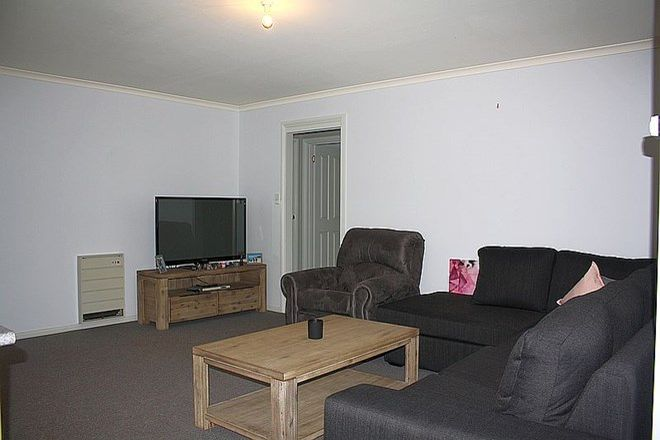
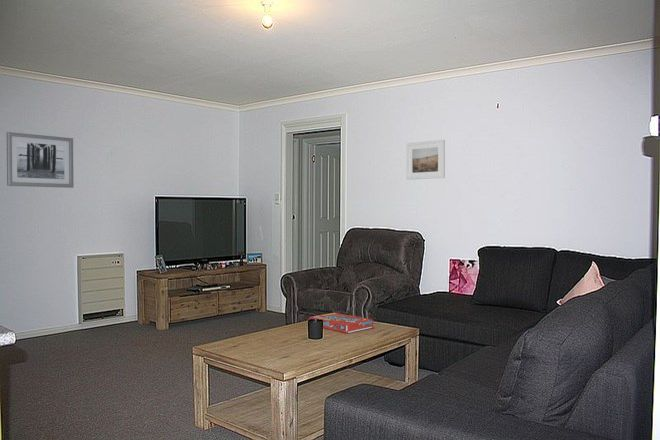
+ snack box [308,312,374,334]
+ wall art [6,131,75,189]
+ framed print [406,139,446,181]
